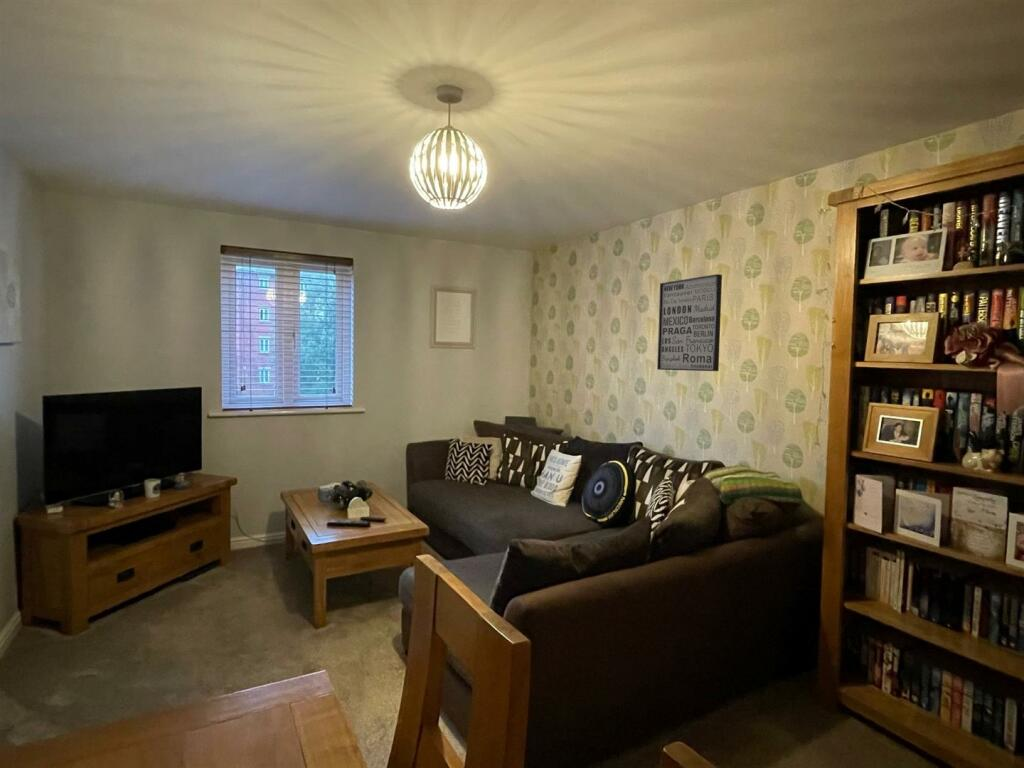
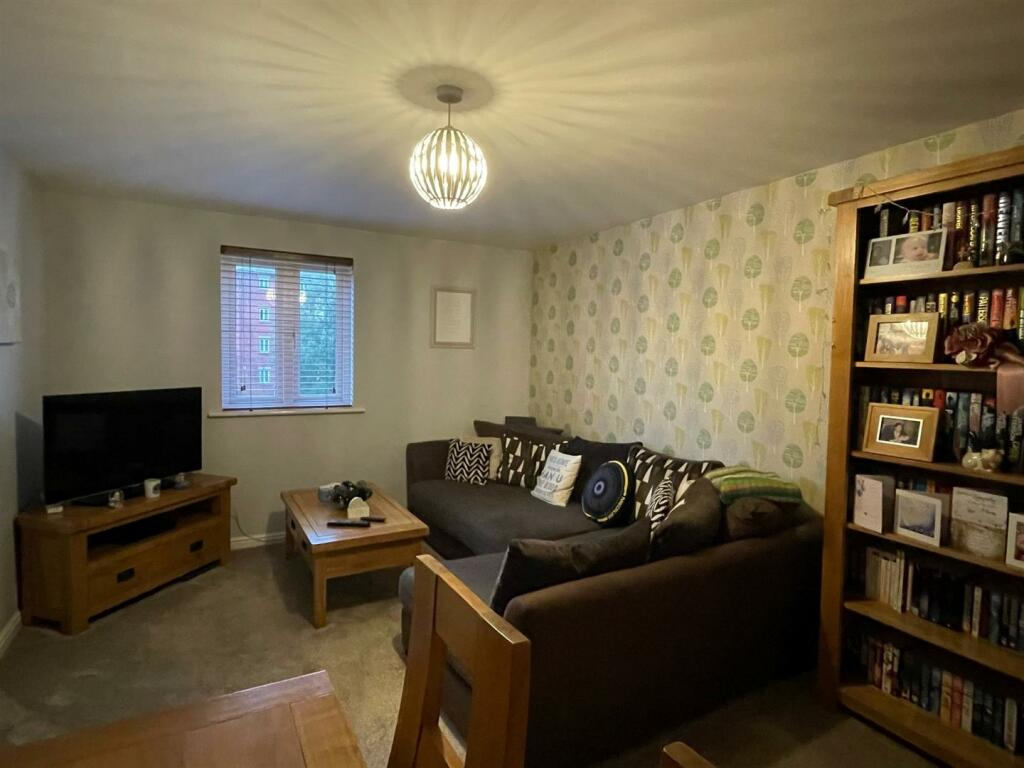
- wall art [656,273,723,372]
